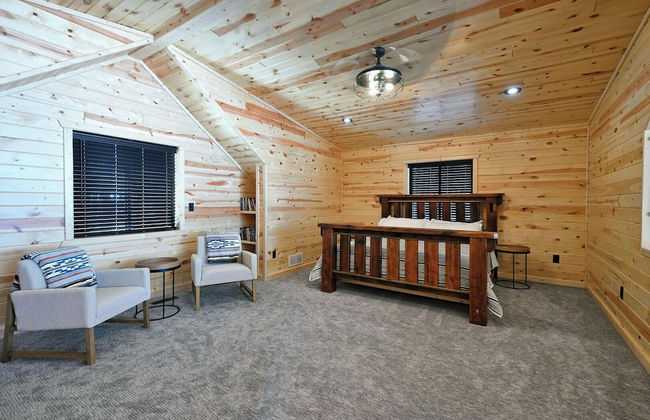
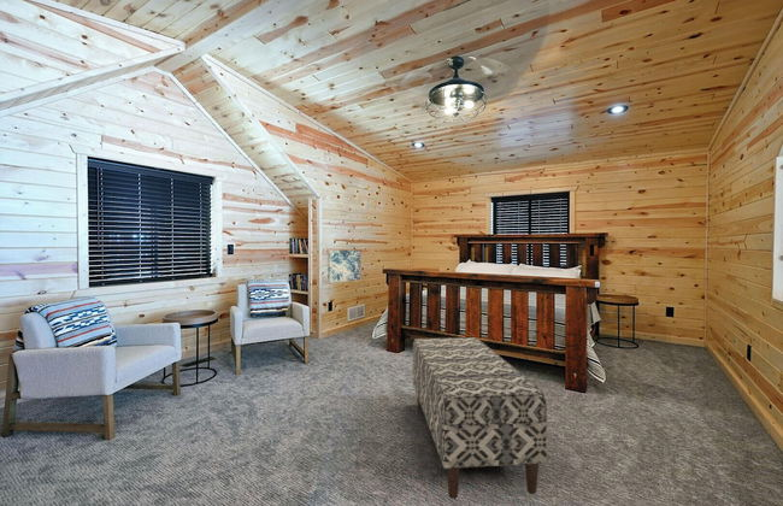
+ wall art [326,249,361,284]
+ bench [412,336,548,500]
